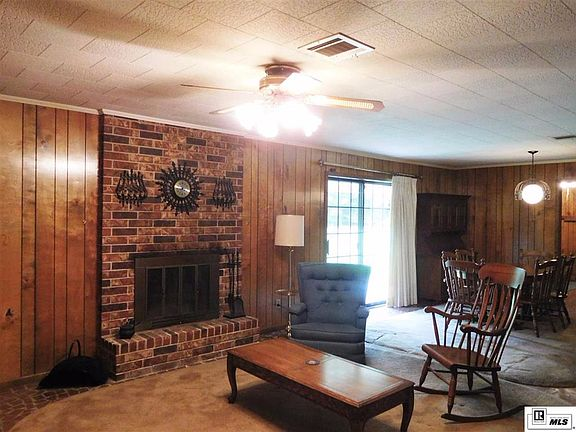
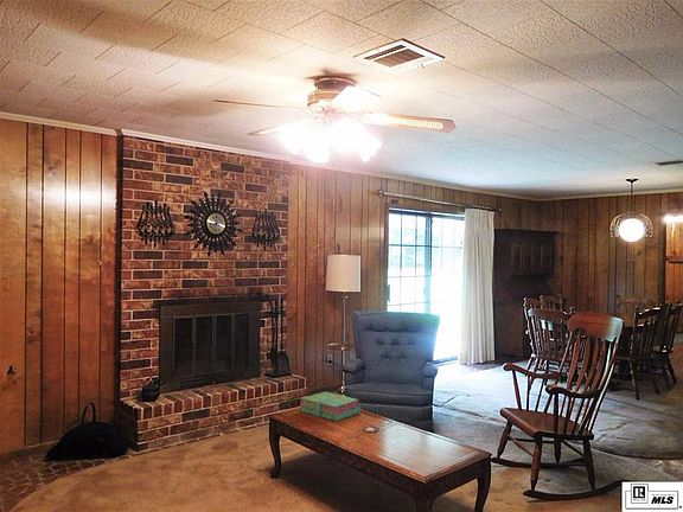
+ stack of books [299,391,362,422]
